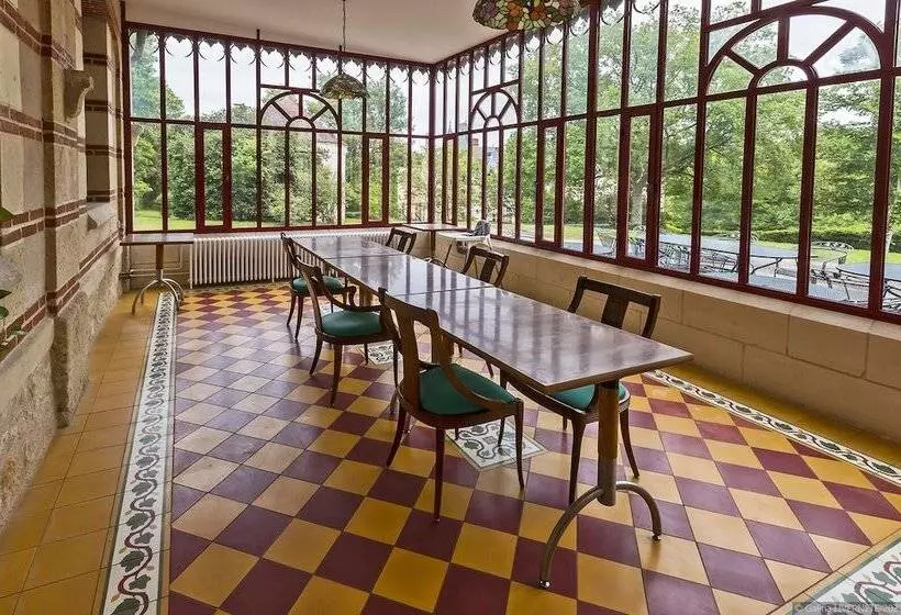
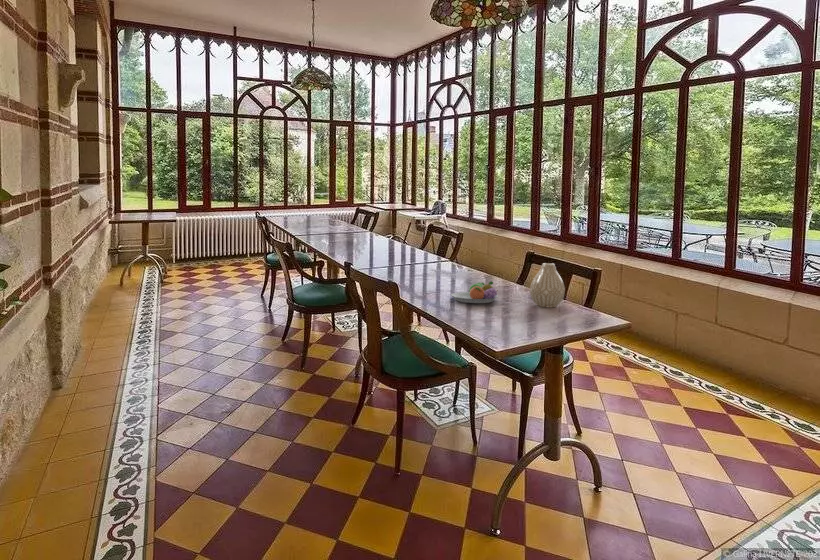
+ fruit bowl [450,281,499,304]
+ vase [529,262,566,308]
